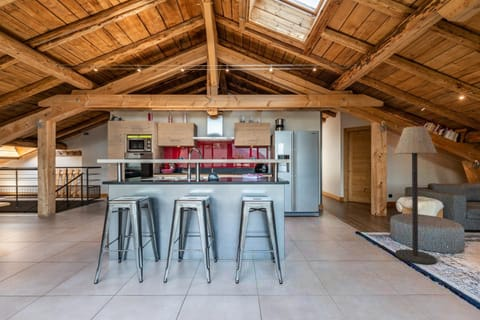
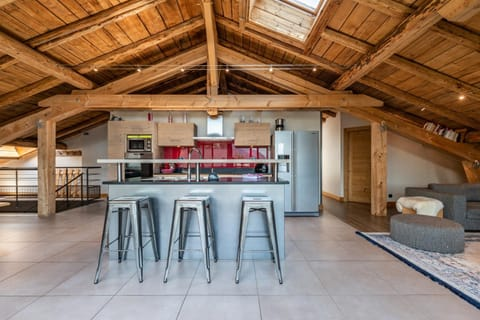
- floor lamp [393,125,438,266]
